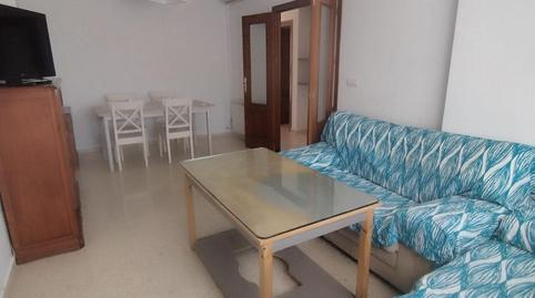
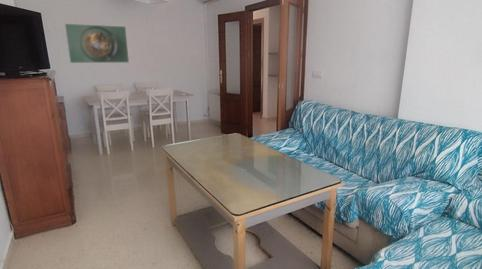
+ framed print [64,23,130,64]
